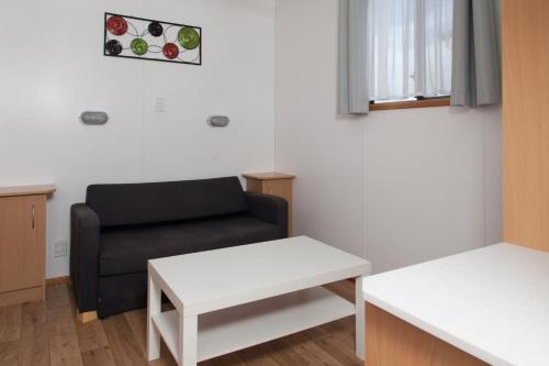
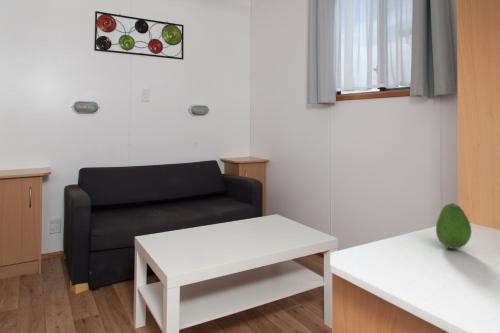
+ fruit [435,202,473,250]
